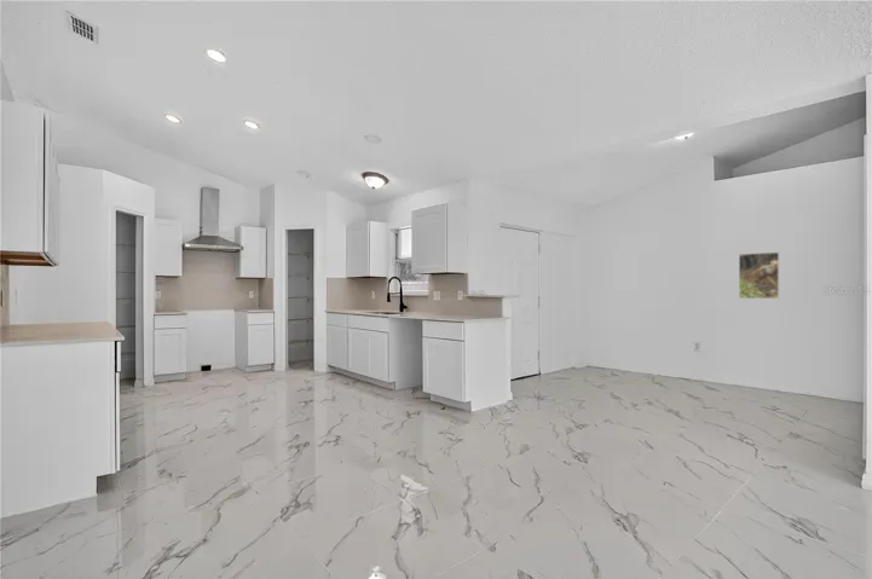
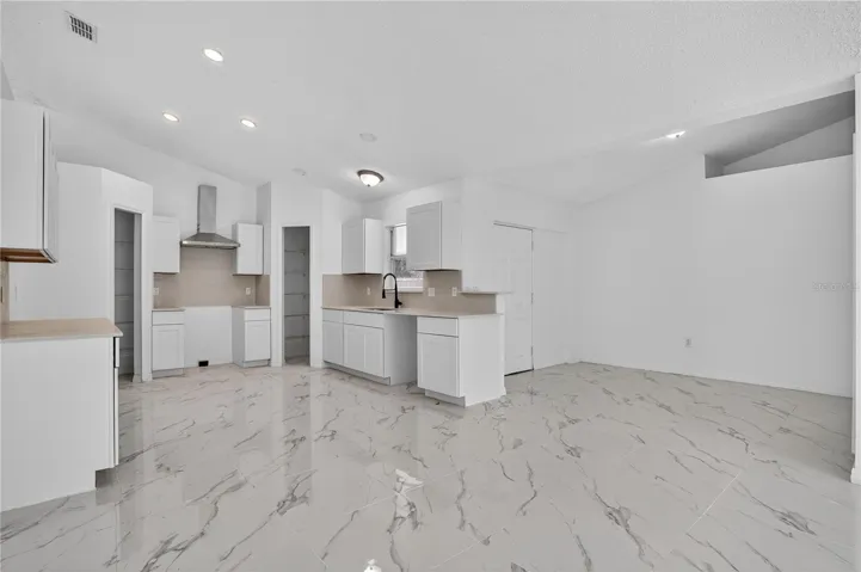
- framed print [738,251,780,300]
